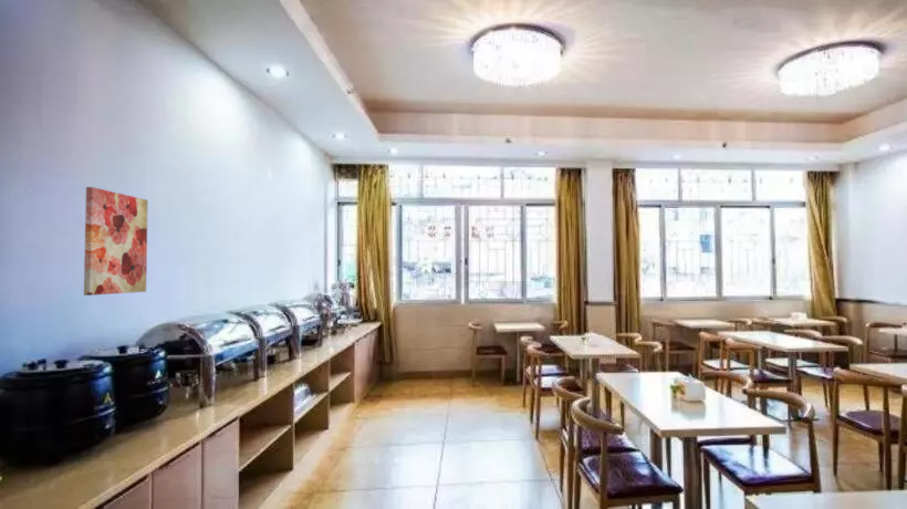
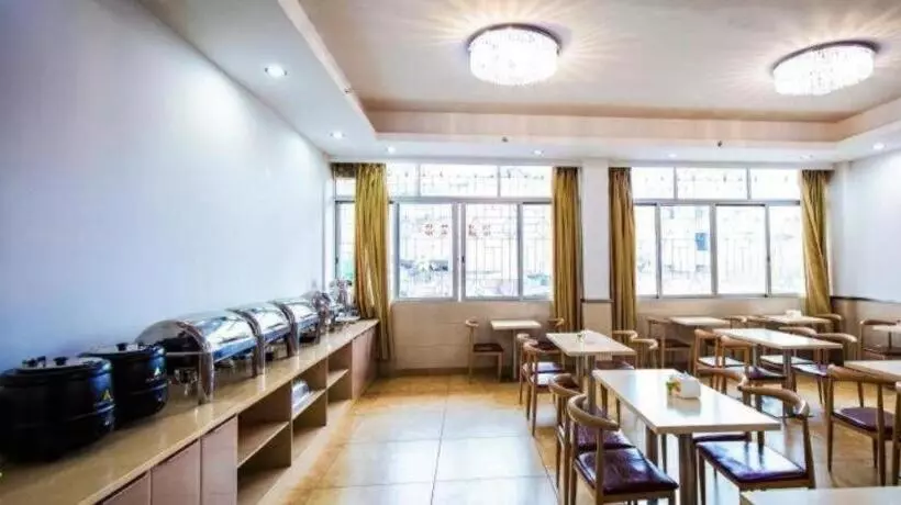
- wall art [83,186,149,297]
